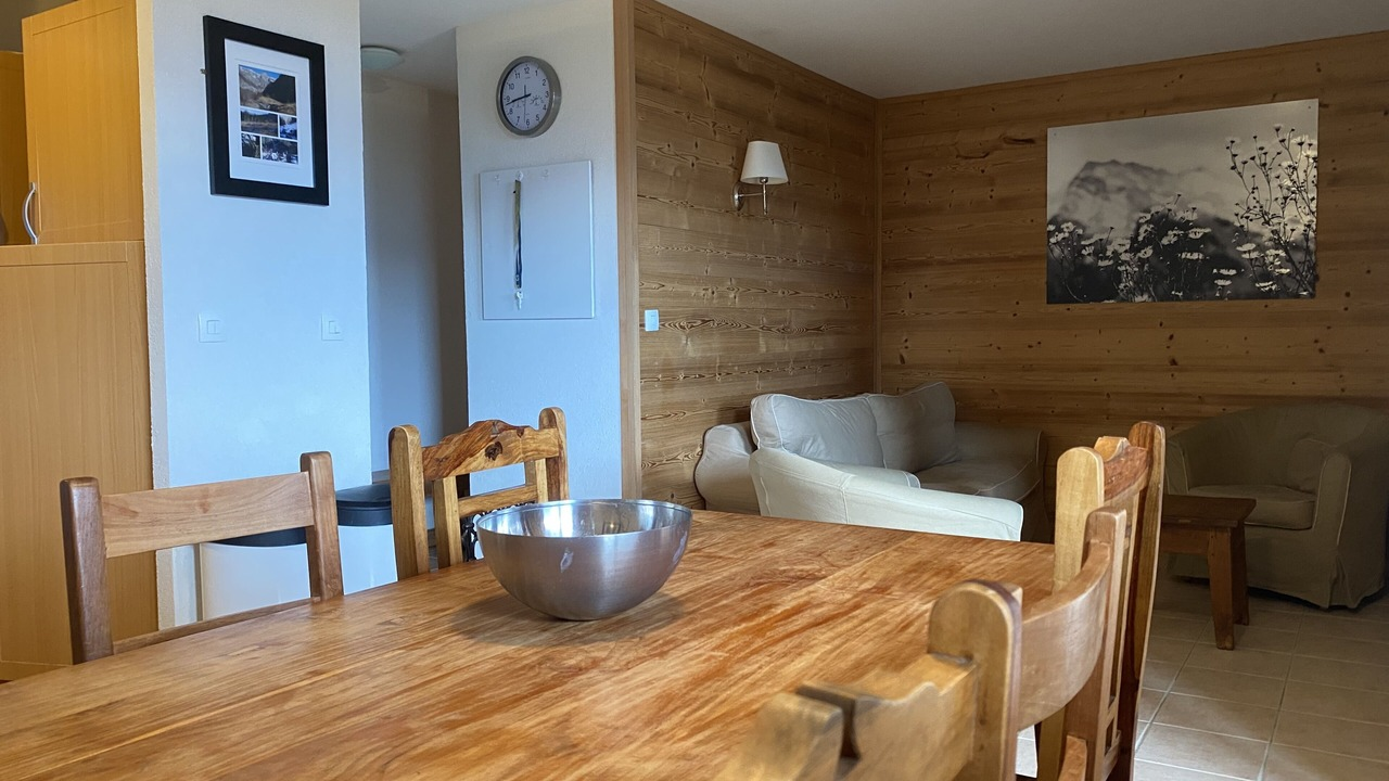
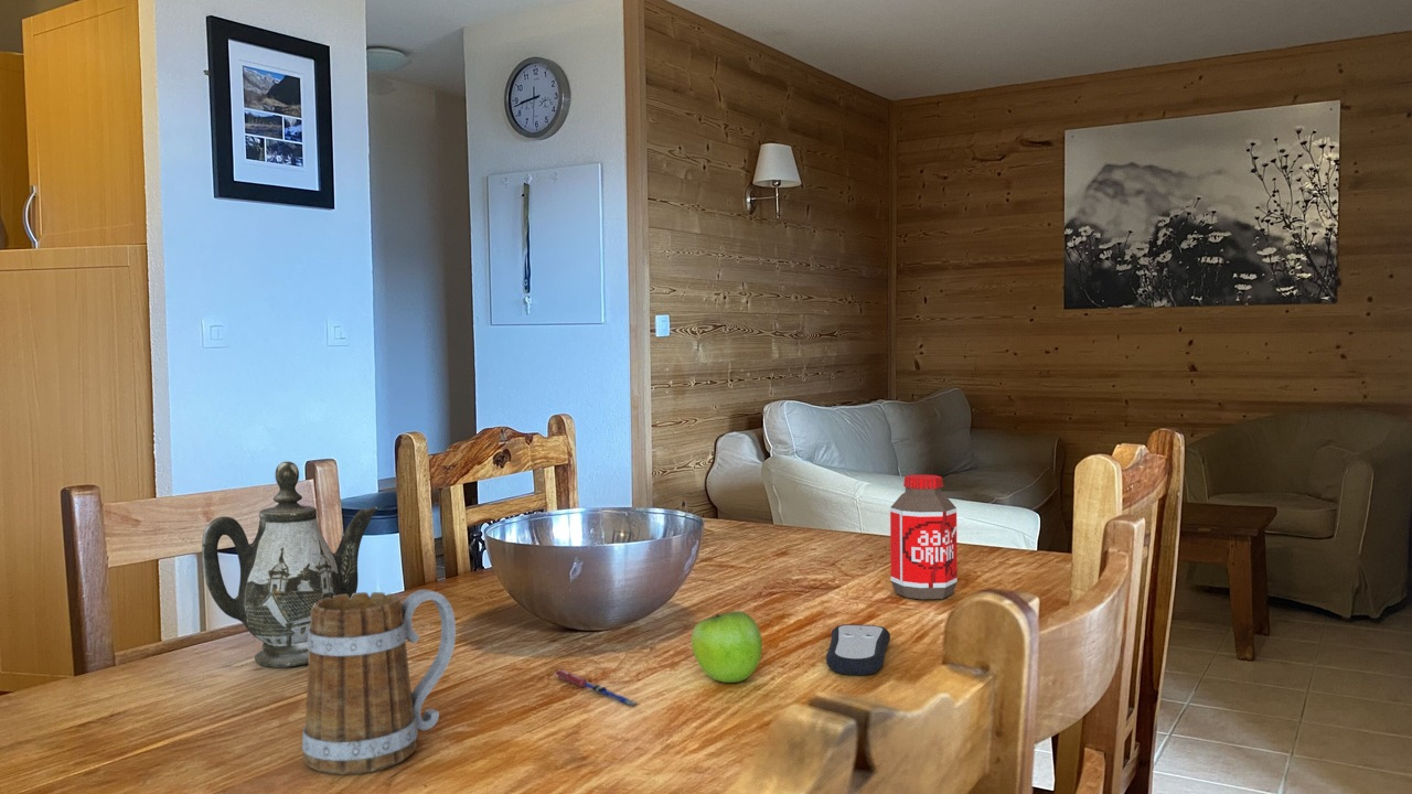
+ pen [554,669,641,708]
+ fruit [691,610,763,684]
+ mug [301,589,457,775]
+ bottle [889,473,959,600]
+ teapot [201,461,378,668]
+ remote control [825,623,891,676]
